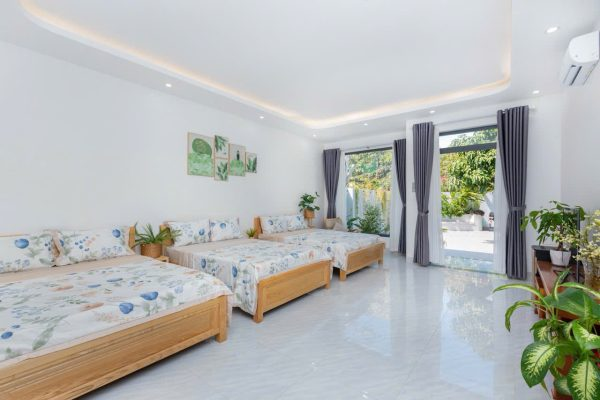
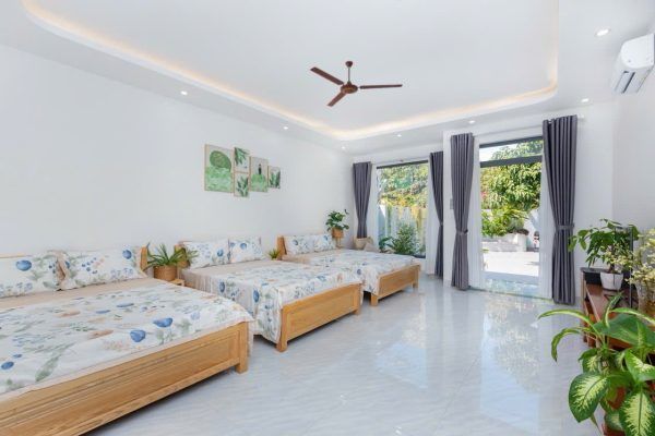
+ ceiling fan [309,60,404,108]
